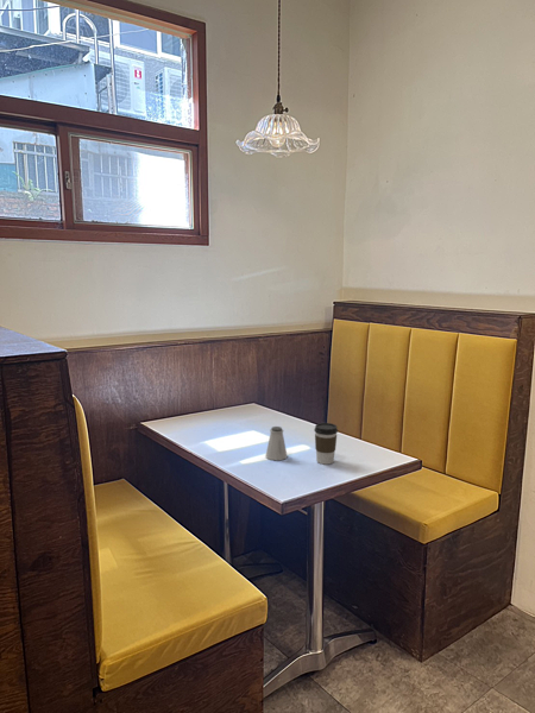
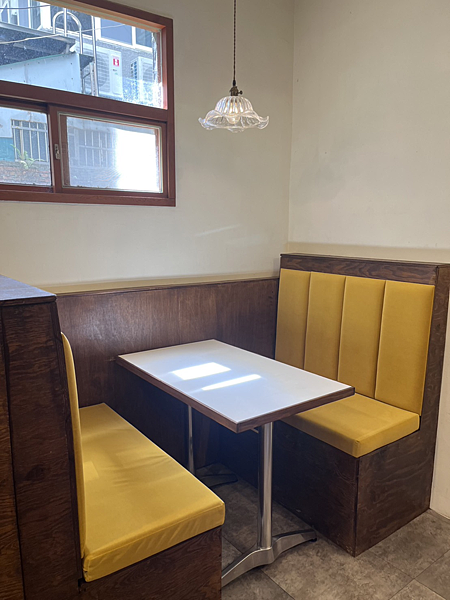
- coffee cup [313,422,339,466]
- saltshaker [264,425,288,461]
